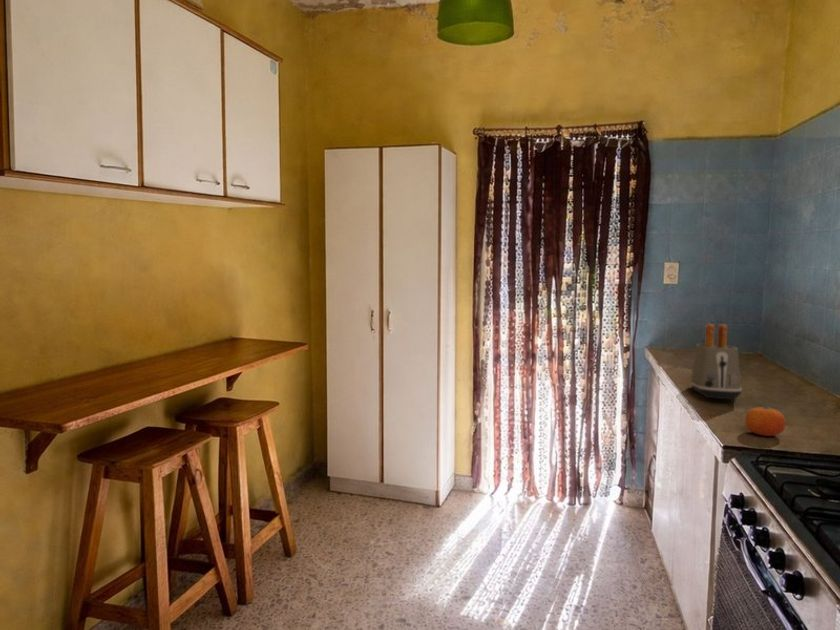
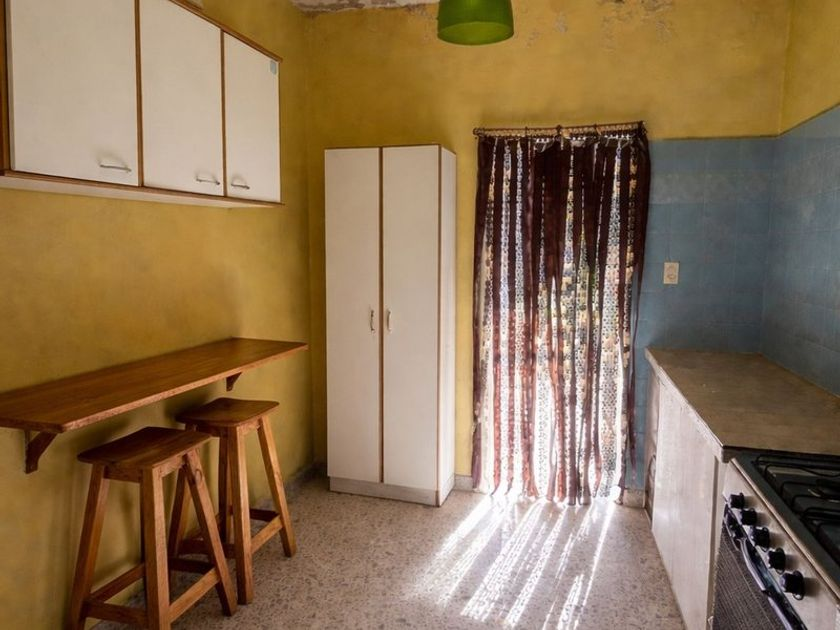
- fruit [744,406,786,437]
- toaster [690,323,743,403]
